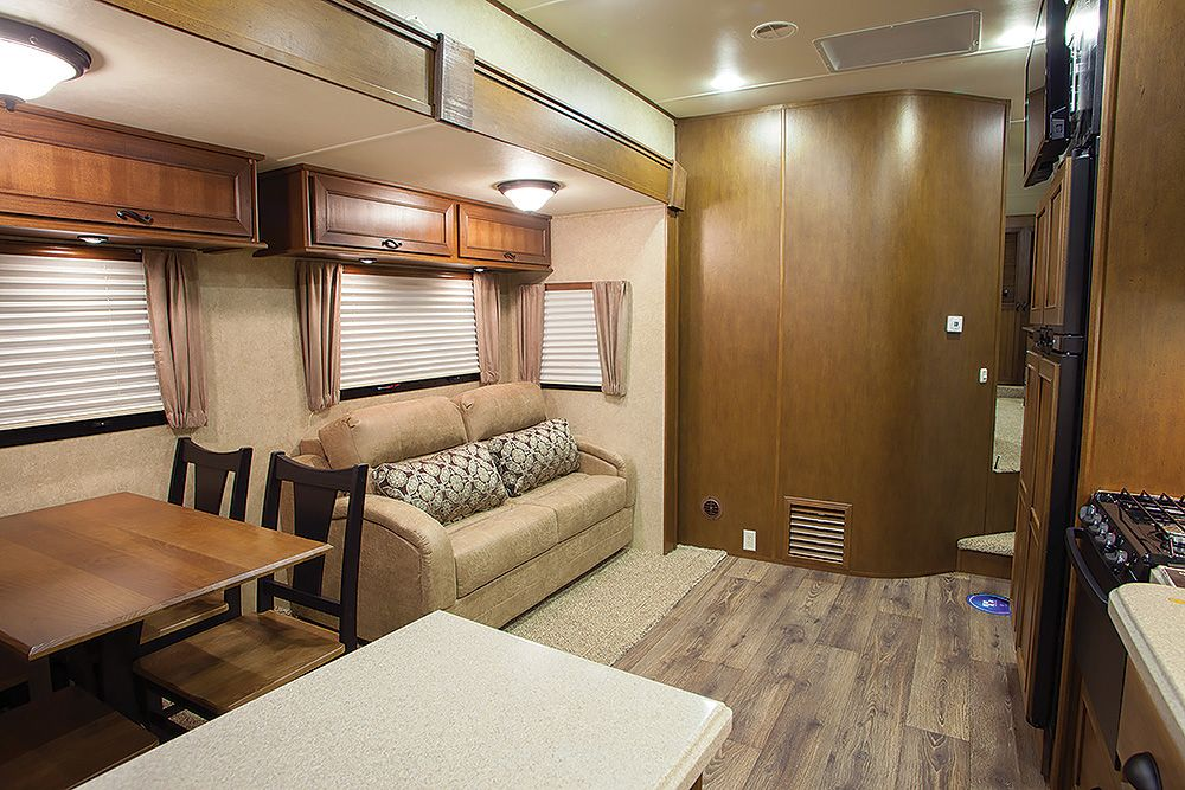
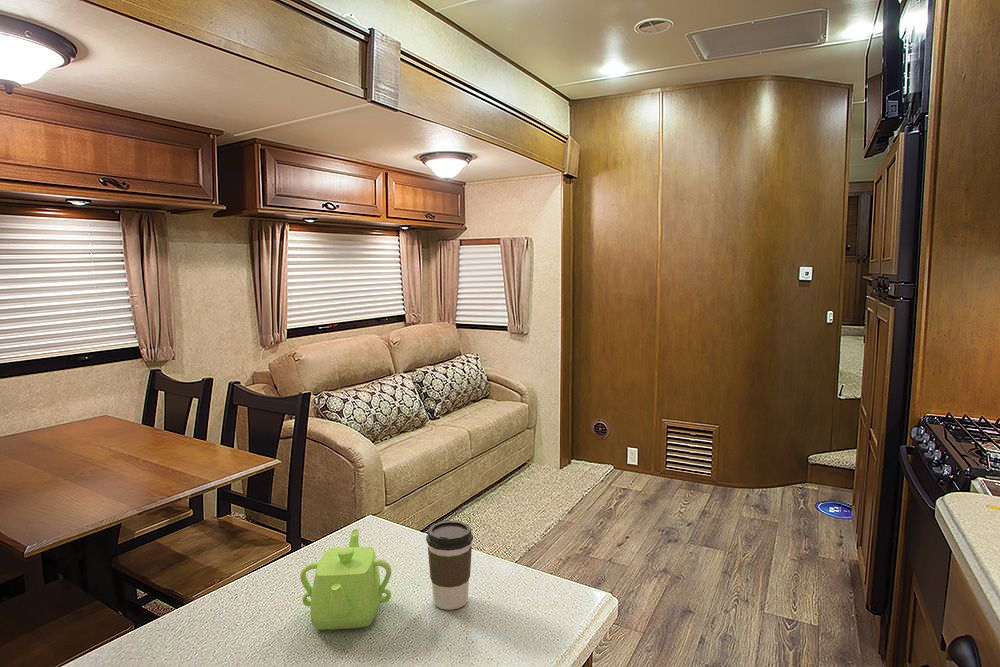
+ teapot [299,528,392,631]
+ coffee cup [425,520,474,611]
